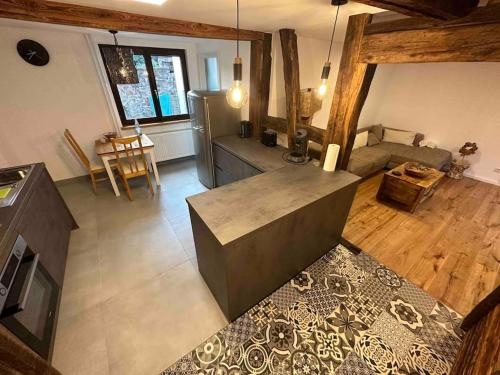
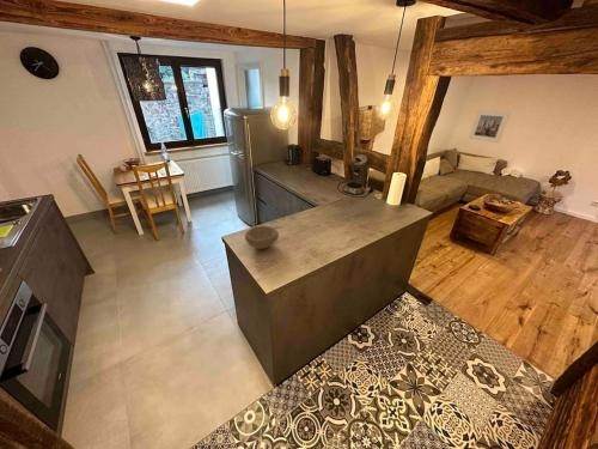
+ bowl [244,225,280,250]
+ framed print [468,109,512,144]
